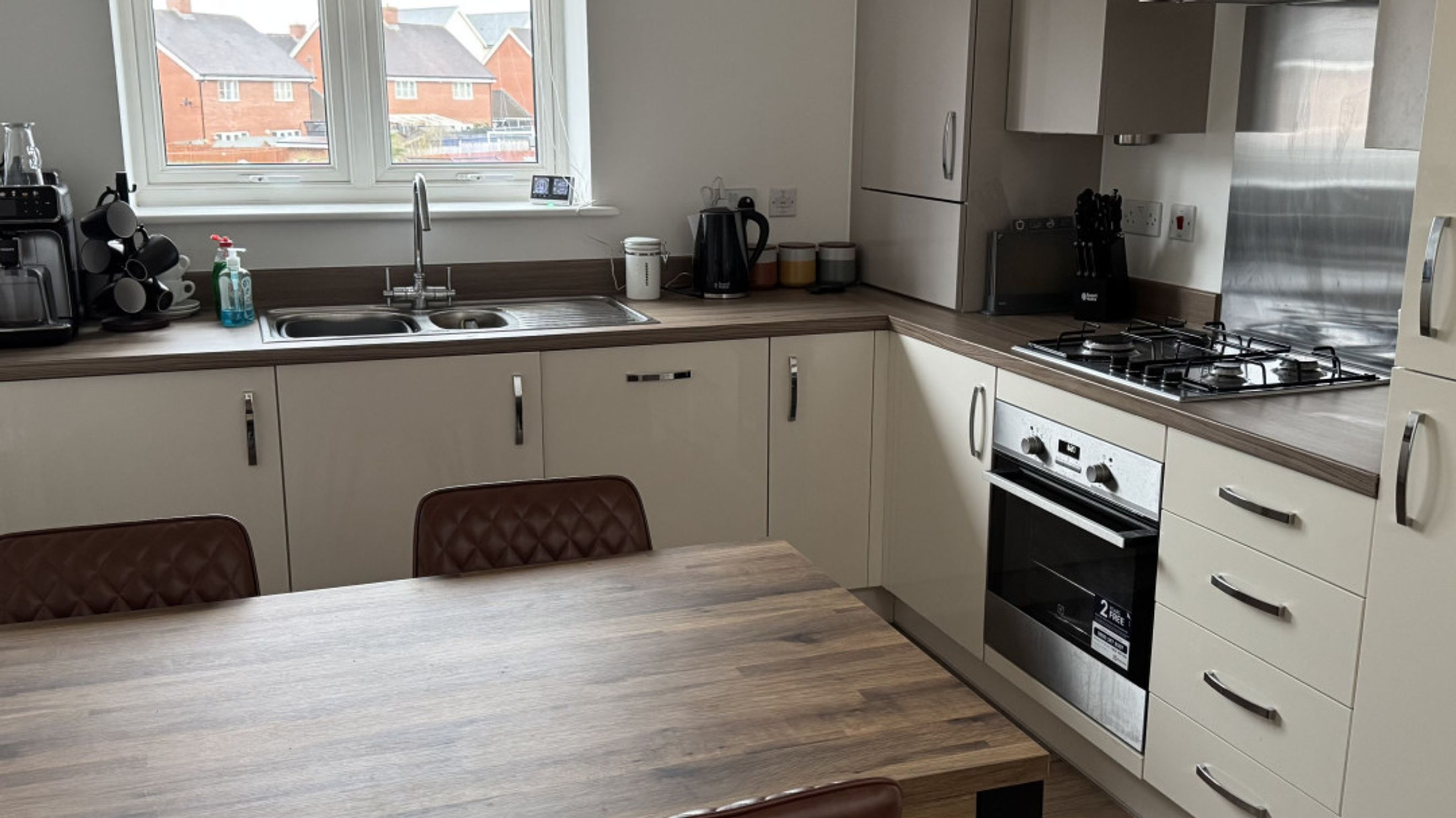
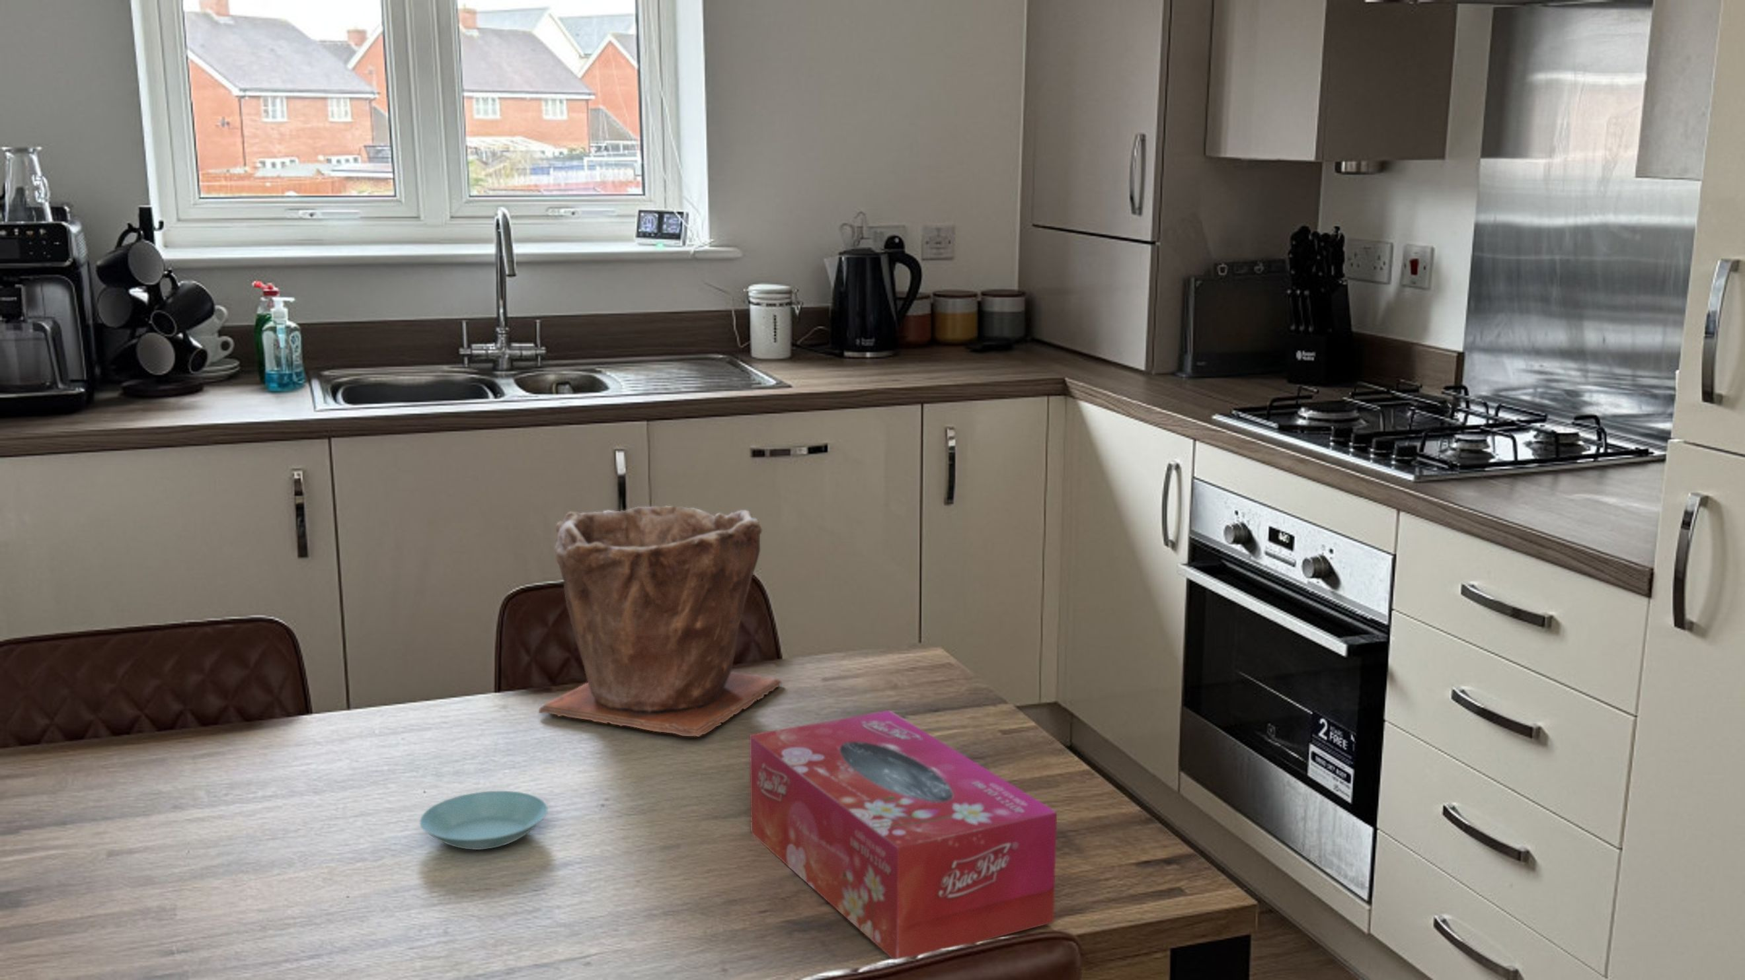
+ plant pot [538,506,783,738]
+ saucer [419,791,548,851]
+ tissue box [749,710,1057,960]
